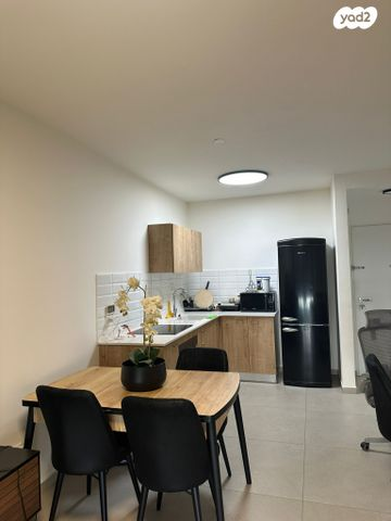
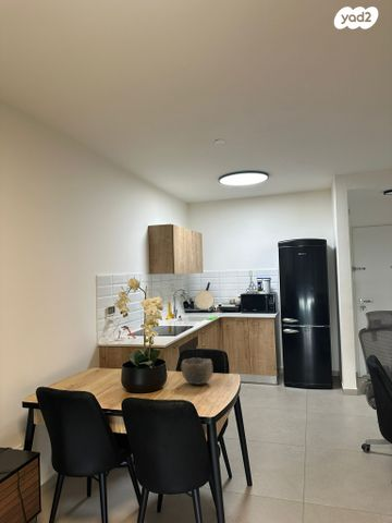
+ bowl [181,357,213,386]
